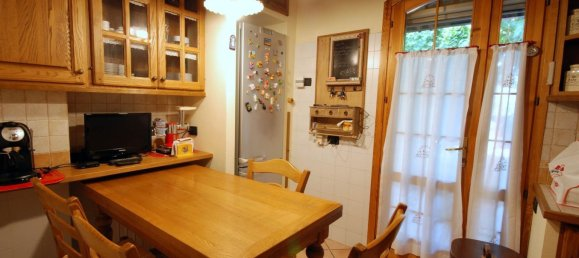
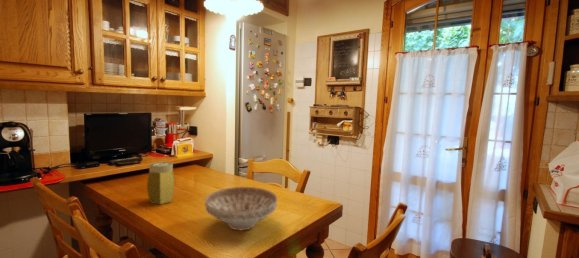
+ decorative bowl [204,186,278,232]
+ jar [146,161,176,205]
